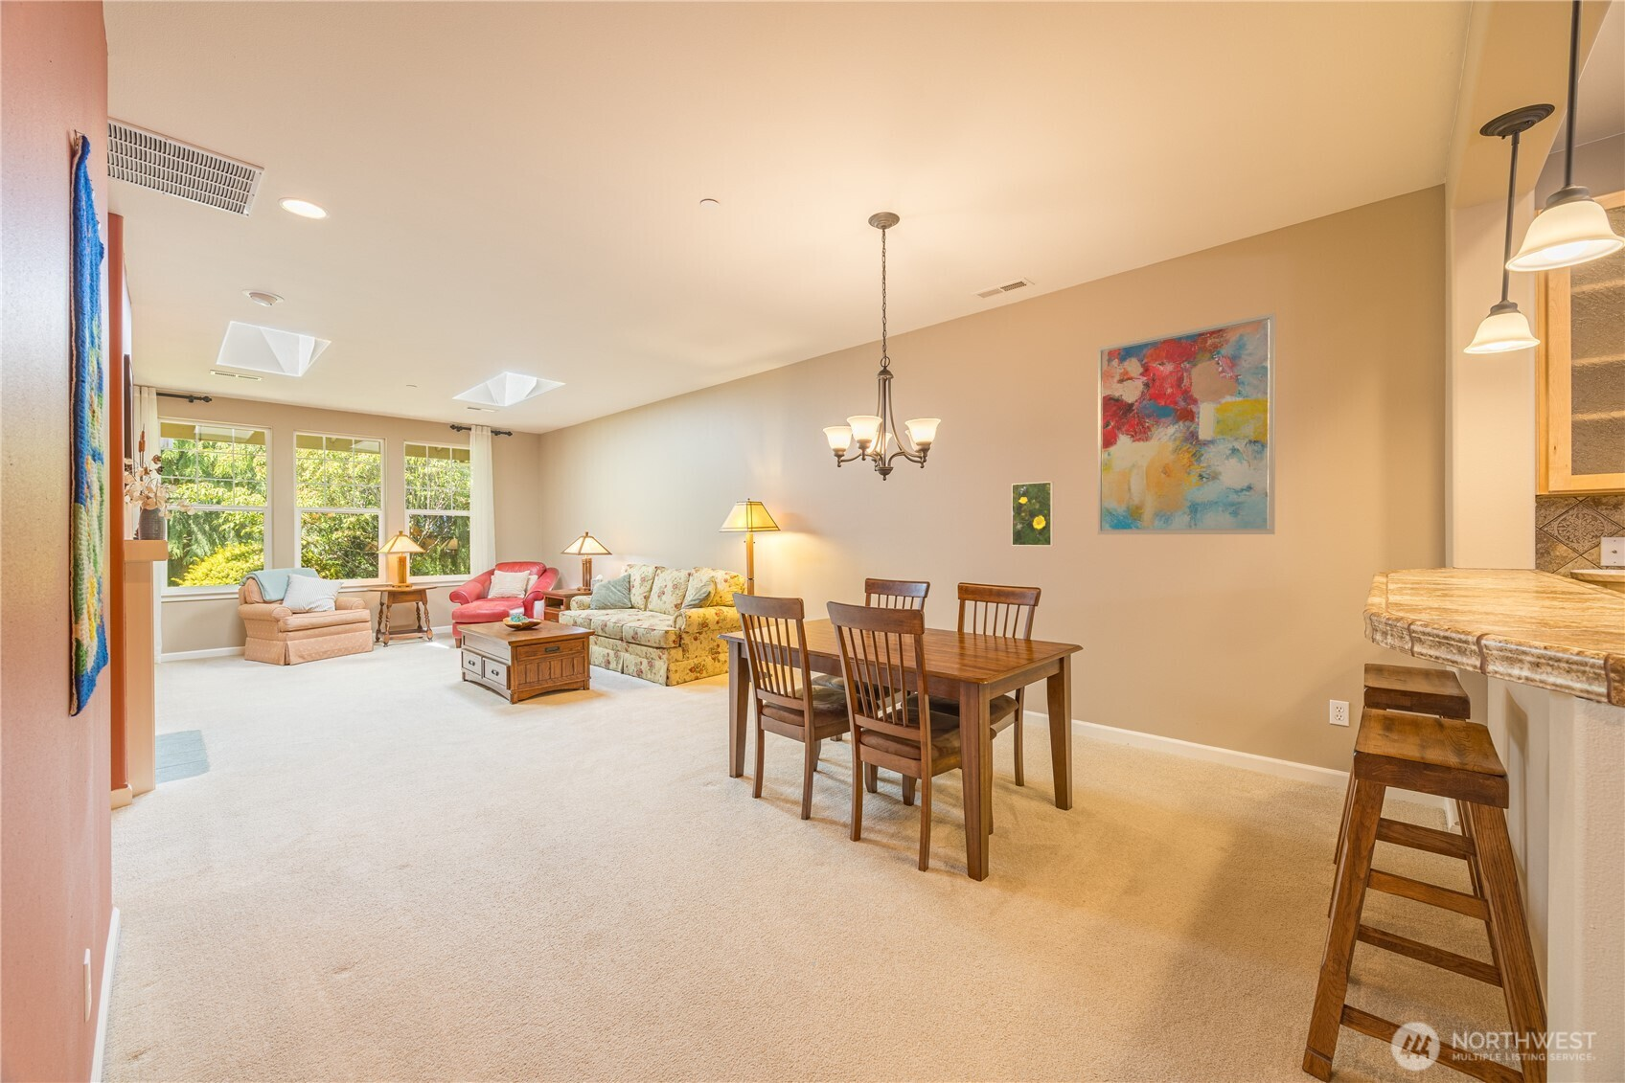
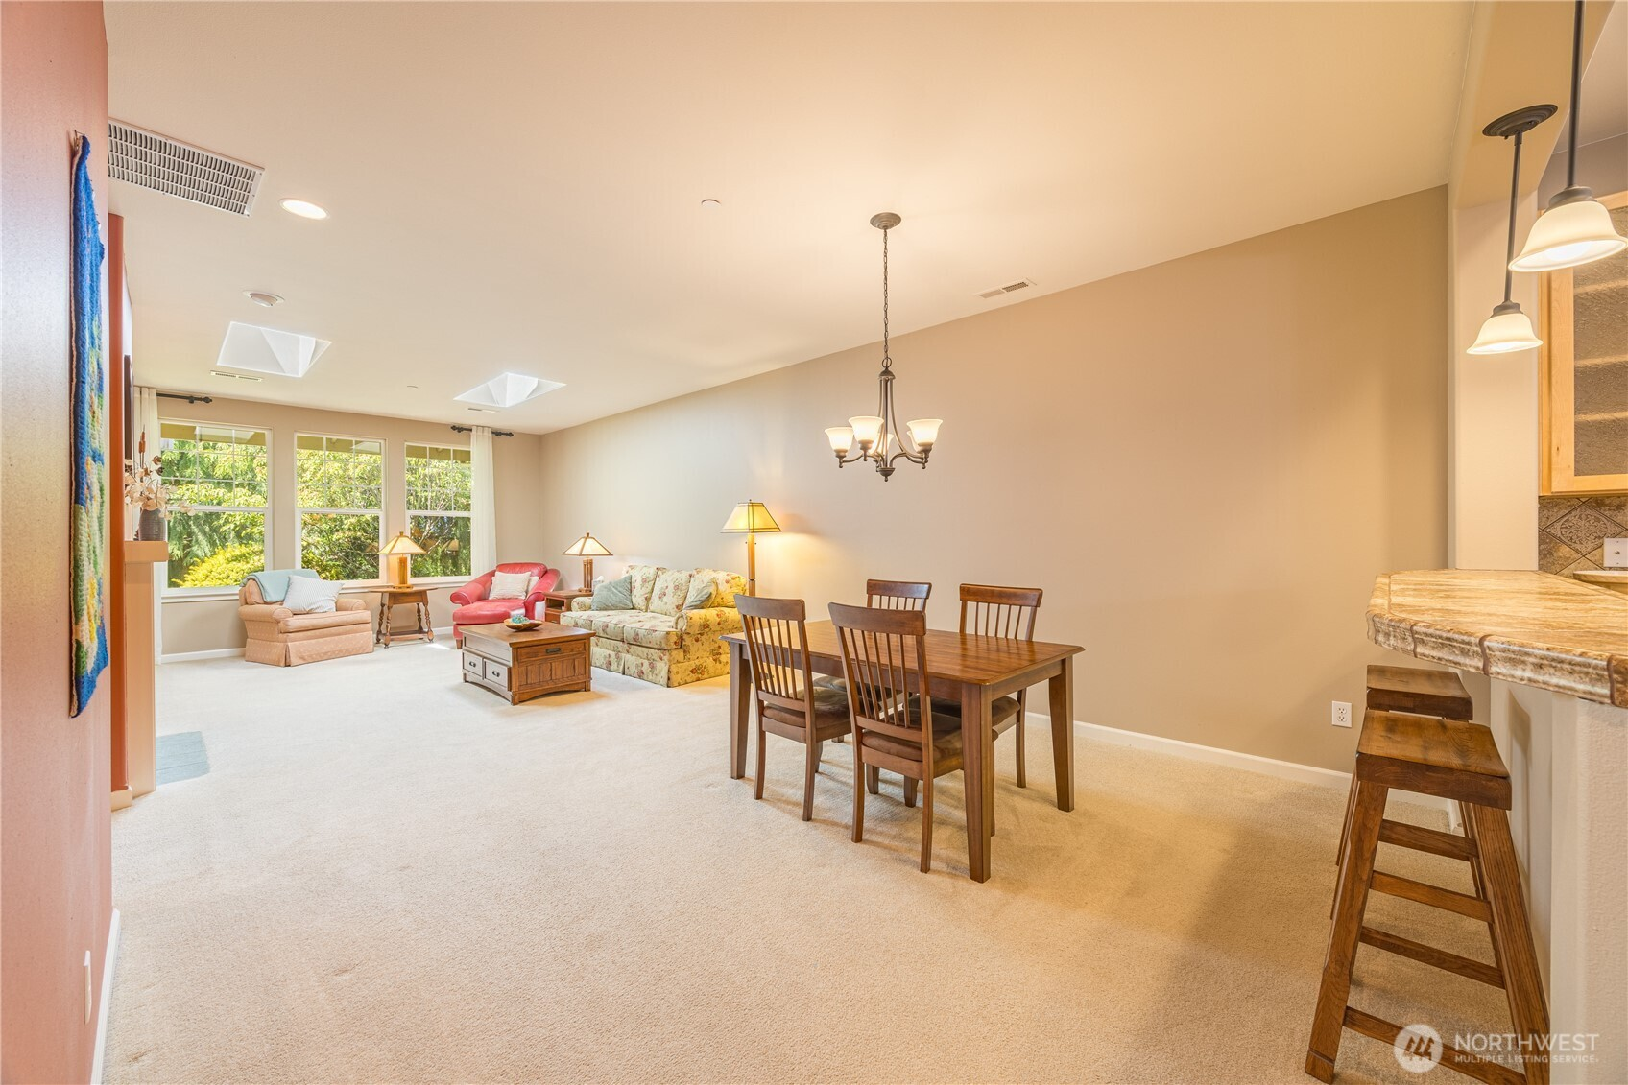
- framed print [1011,481,1054,546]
- wall art [1097,312,1277,535]
